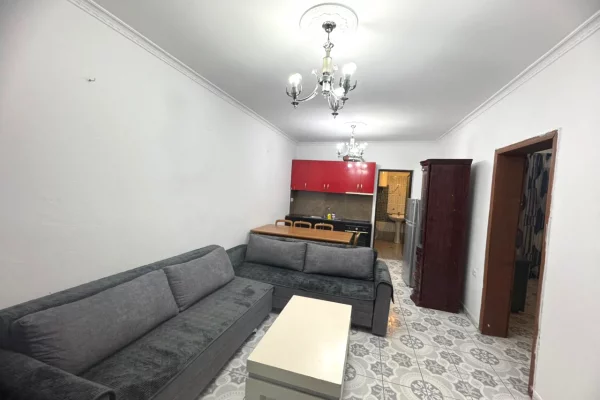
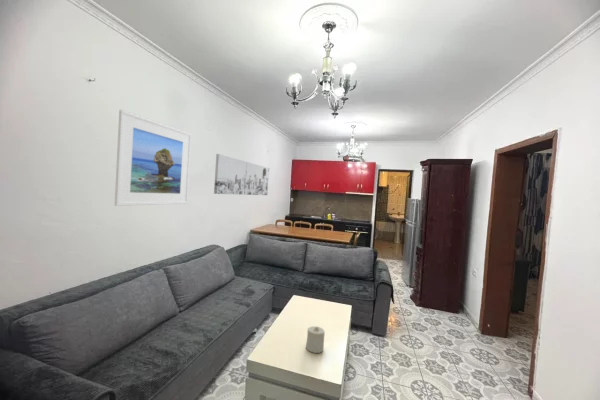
+ candle [305,325,326,354]
+ wall art [213,153,270,196]
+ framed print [114,109,193,207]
